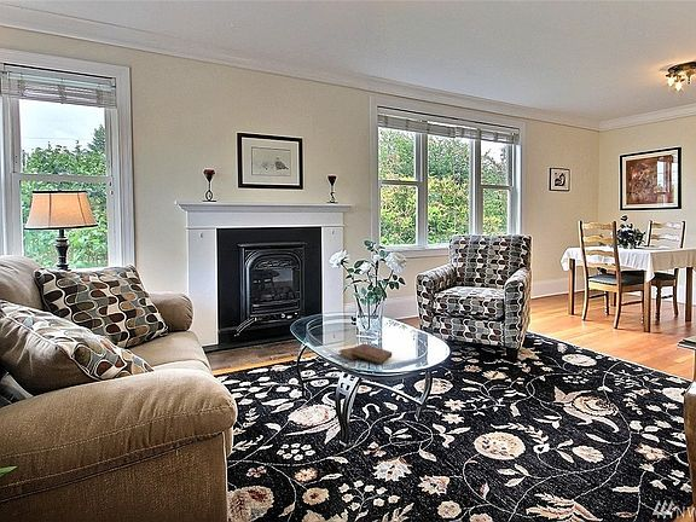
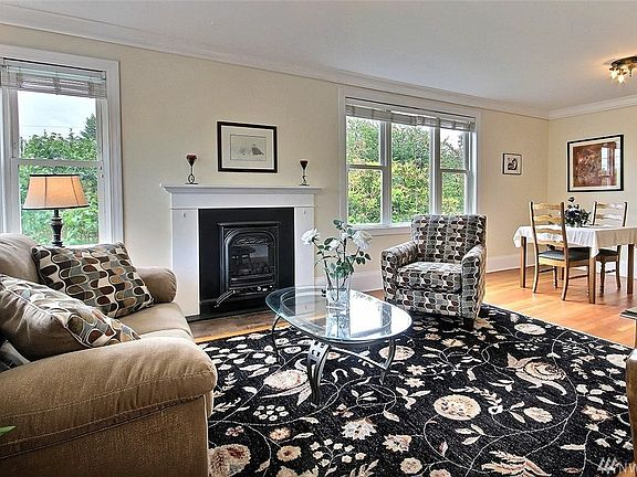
- book [338,342,393,365]
